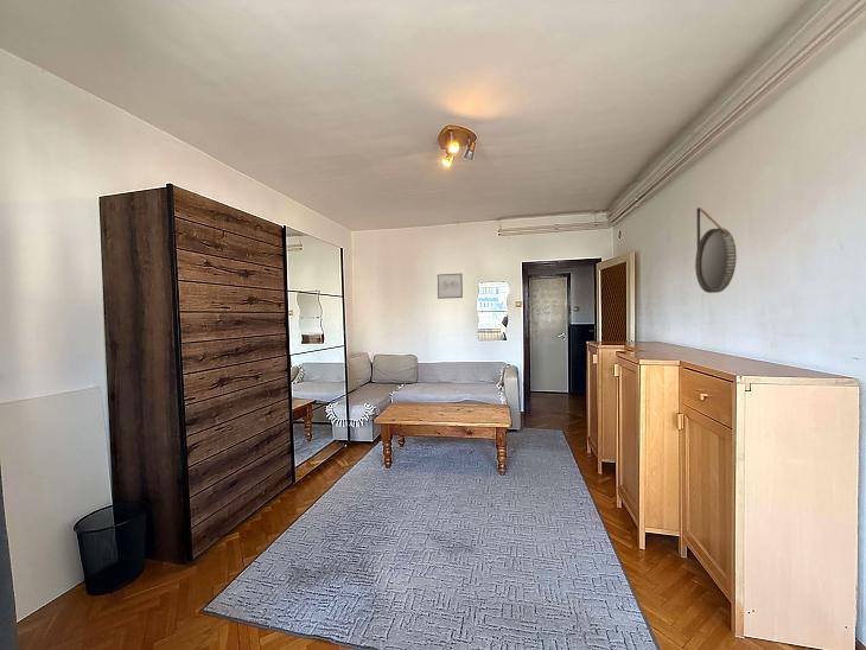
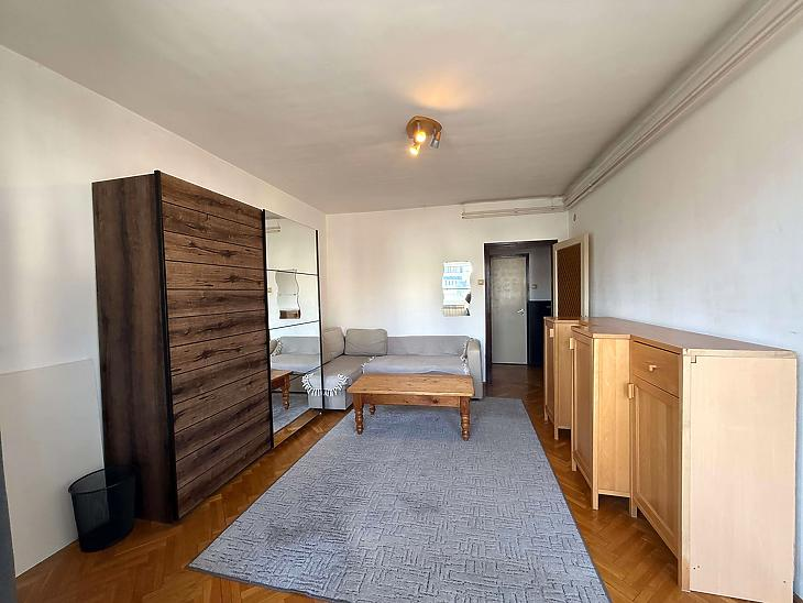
- home mirror [694,206,738,294]
- wall art [437,273,464,300]
